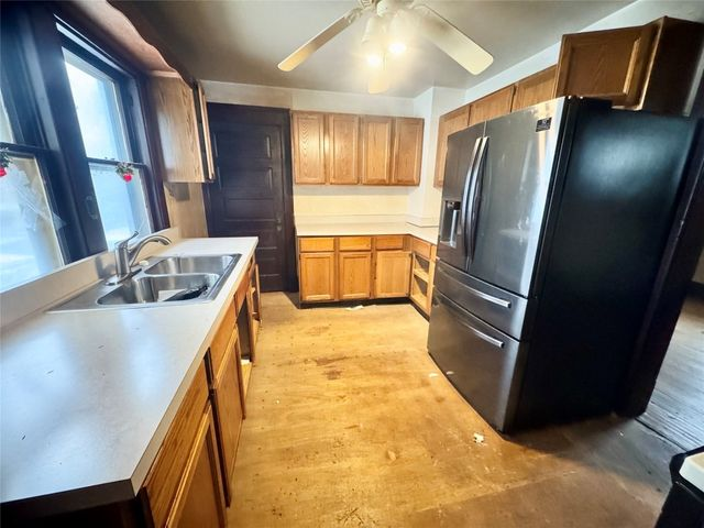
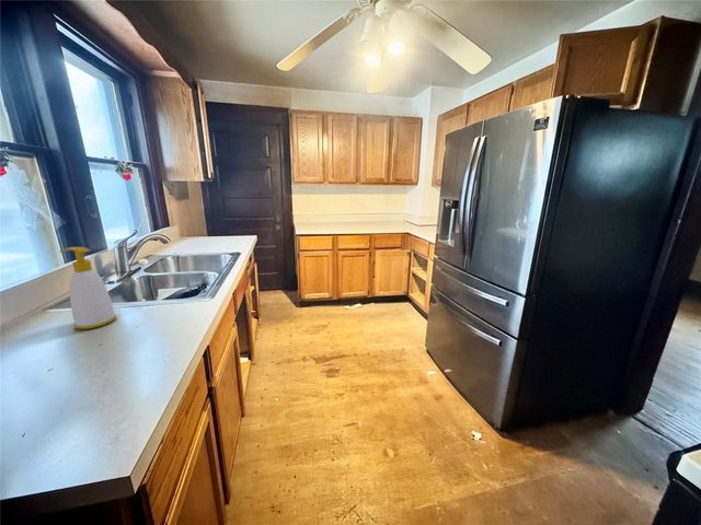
+ soap bottle [59,246,117,330]
